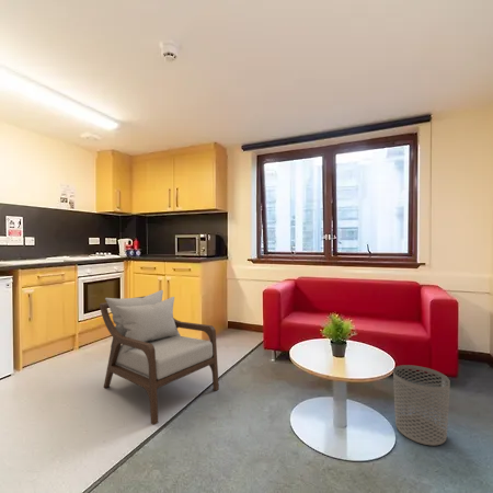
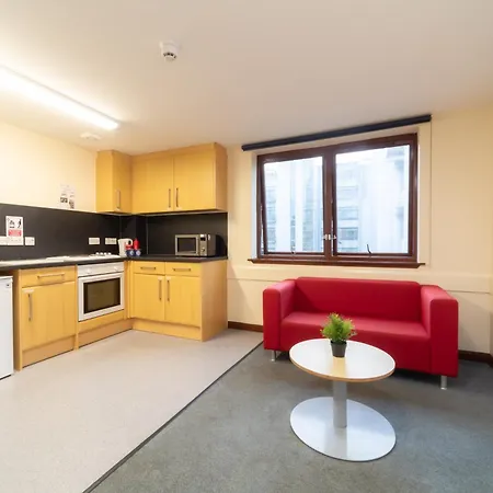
- waste bin [392,364,451,447]
- armchair [99,289,220,426]
